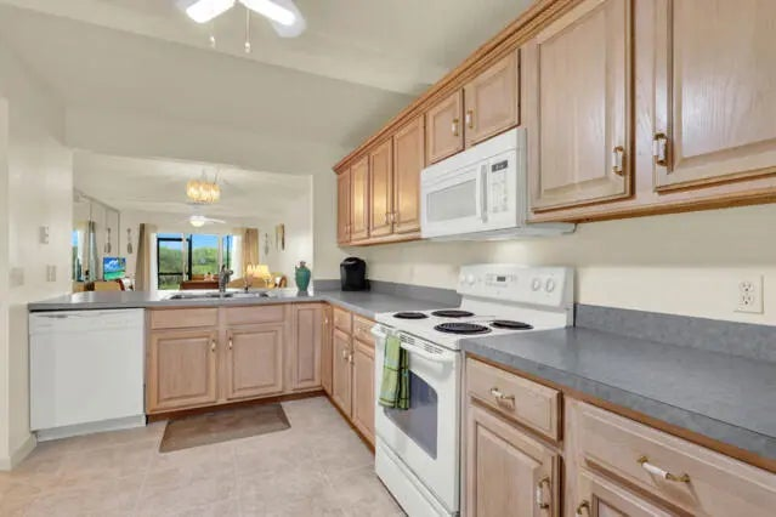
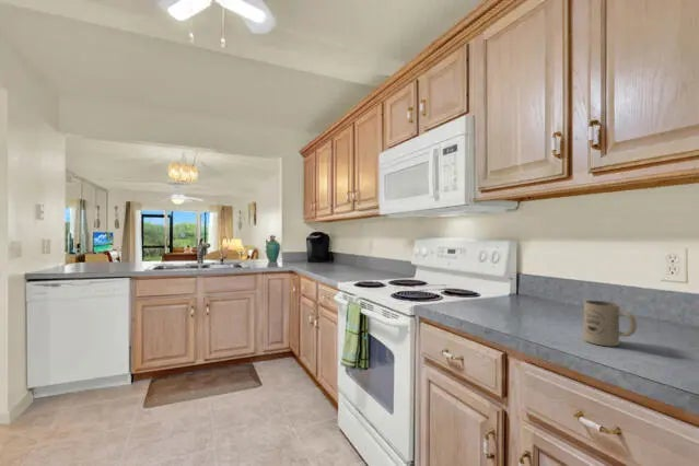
+ mug [583,300,638,347]
